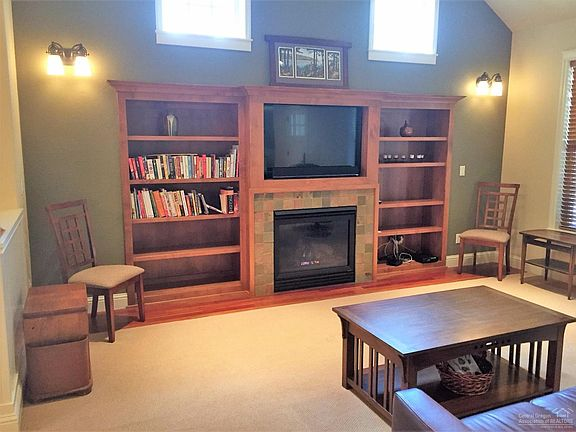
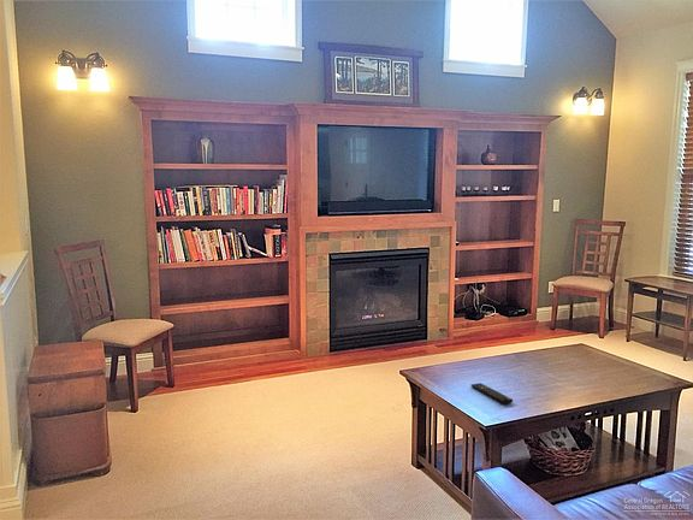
+ remote control [470,382,514,406]
